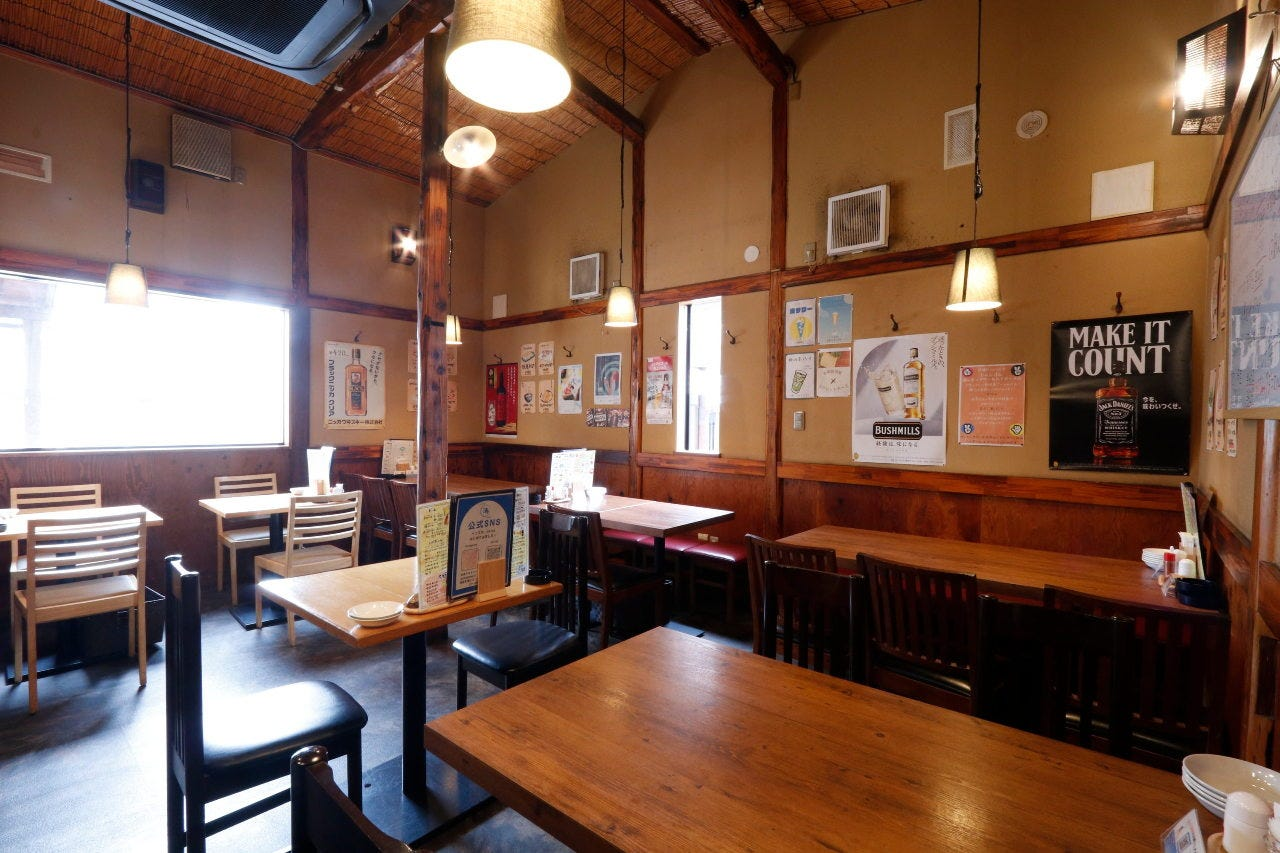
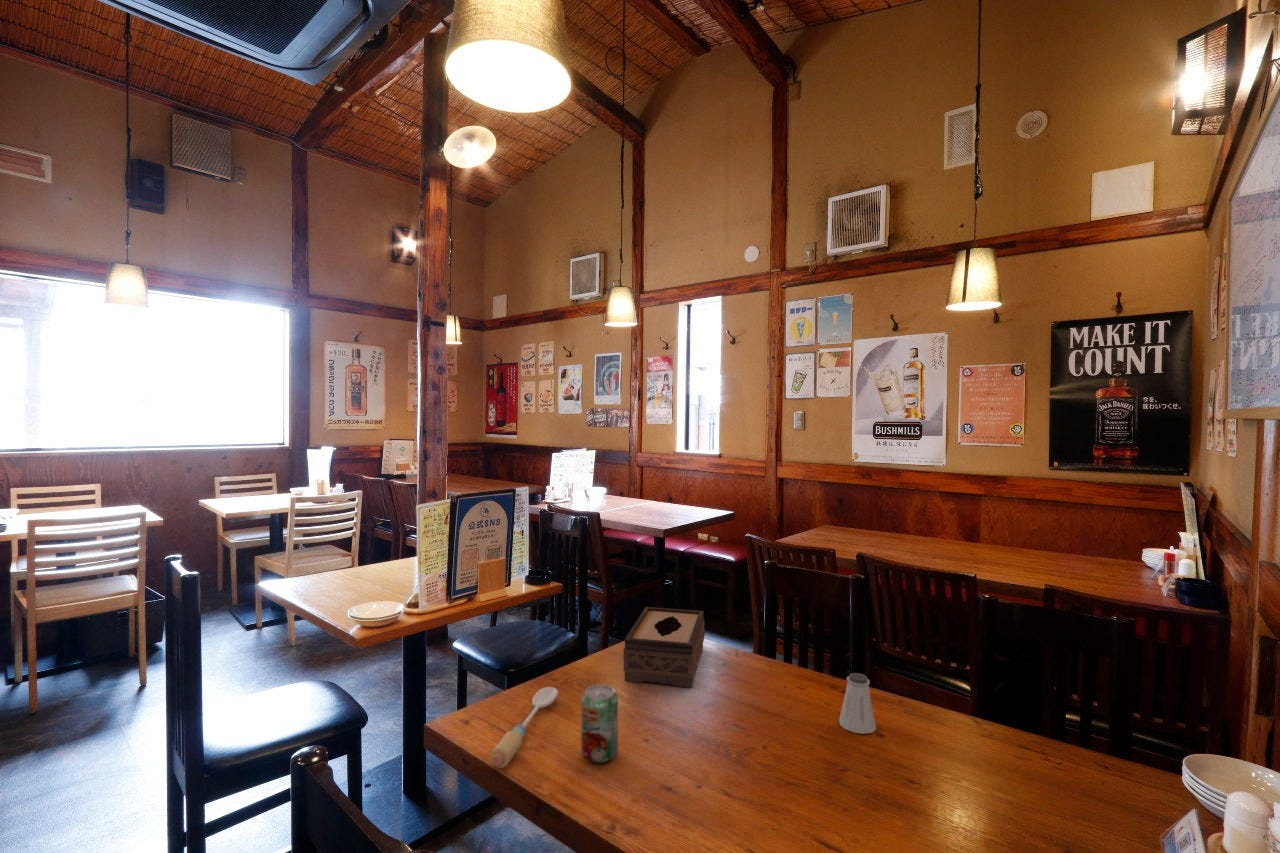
+ tissue box [622,606,705,689]
+ saltshaker [838,672,877,735]
+ beverage can [580,684,619,764]
+ spoon [490,686,559,769]
